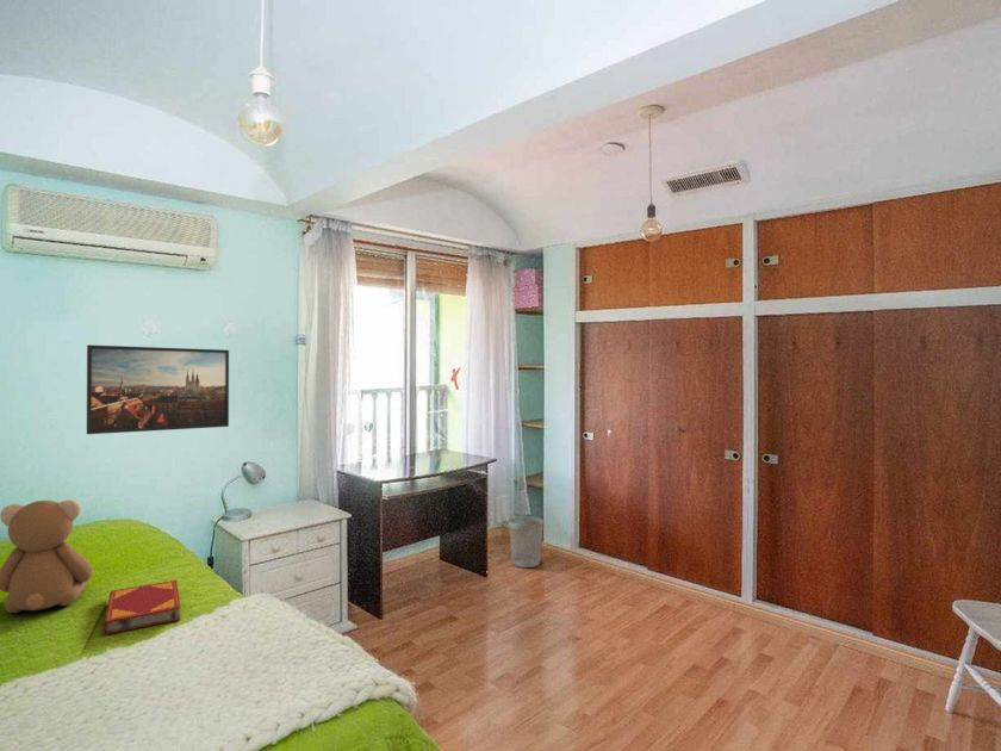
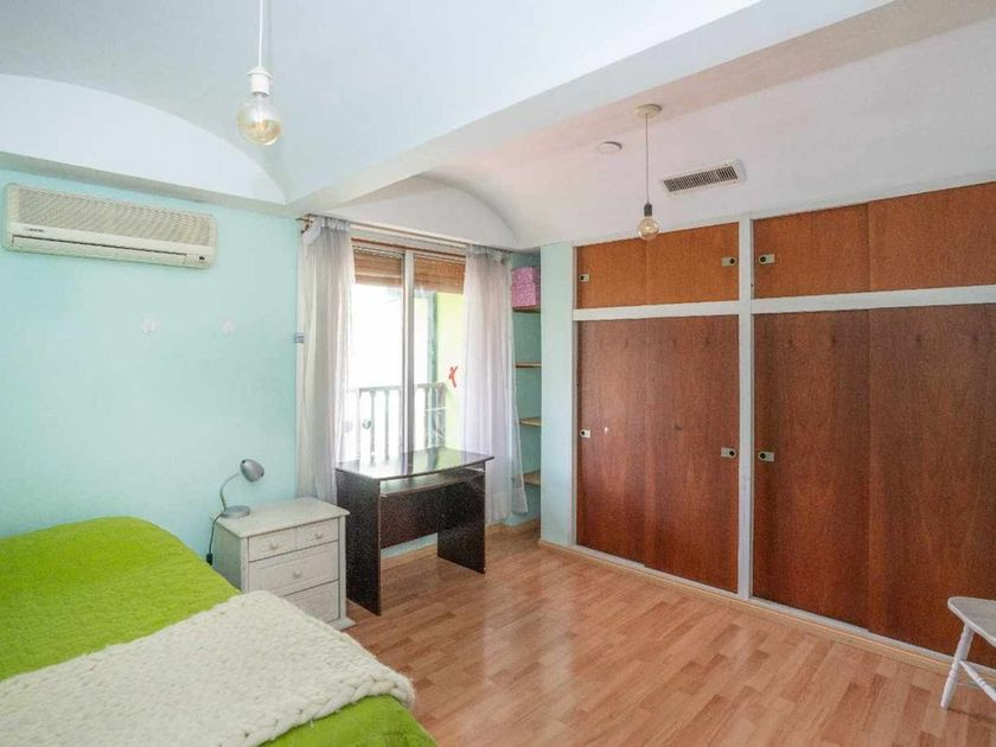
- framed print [86,345,230,435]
- wastebasket [508,515,545,569]
- hardback book [102,579,181,637]
- teddy bear [0,498,94,614]
